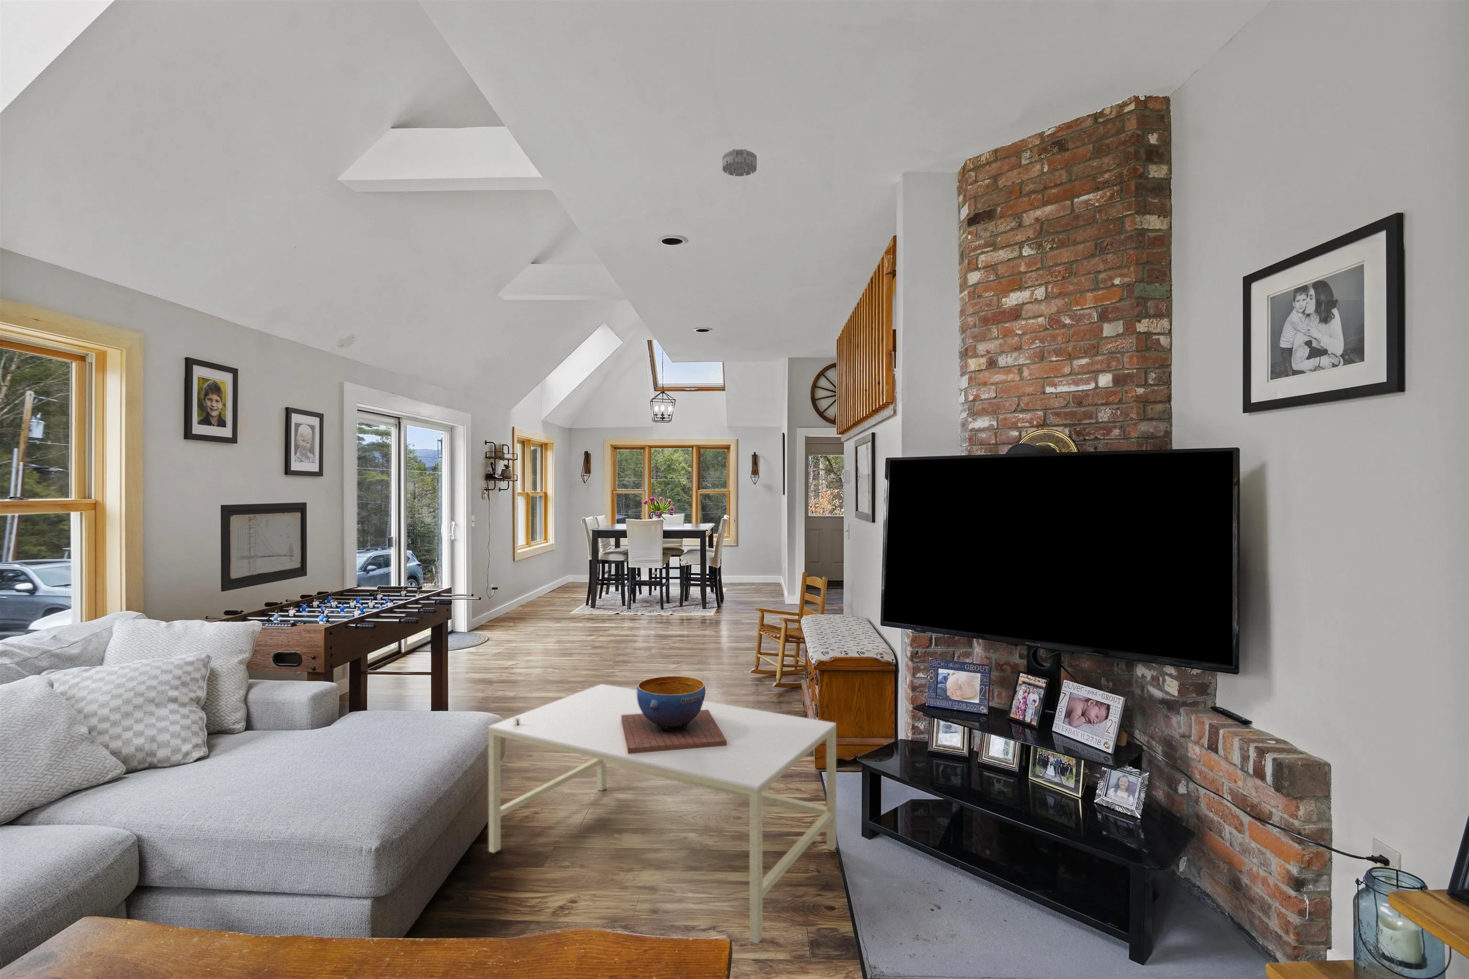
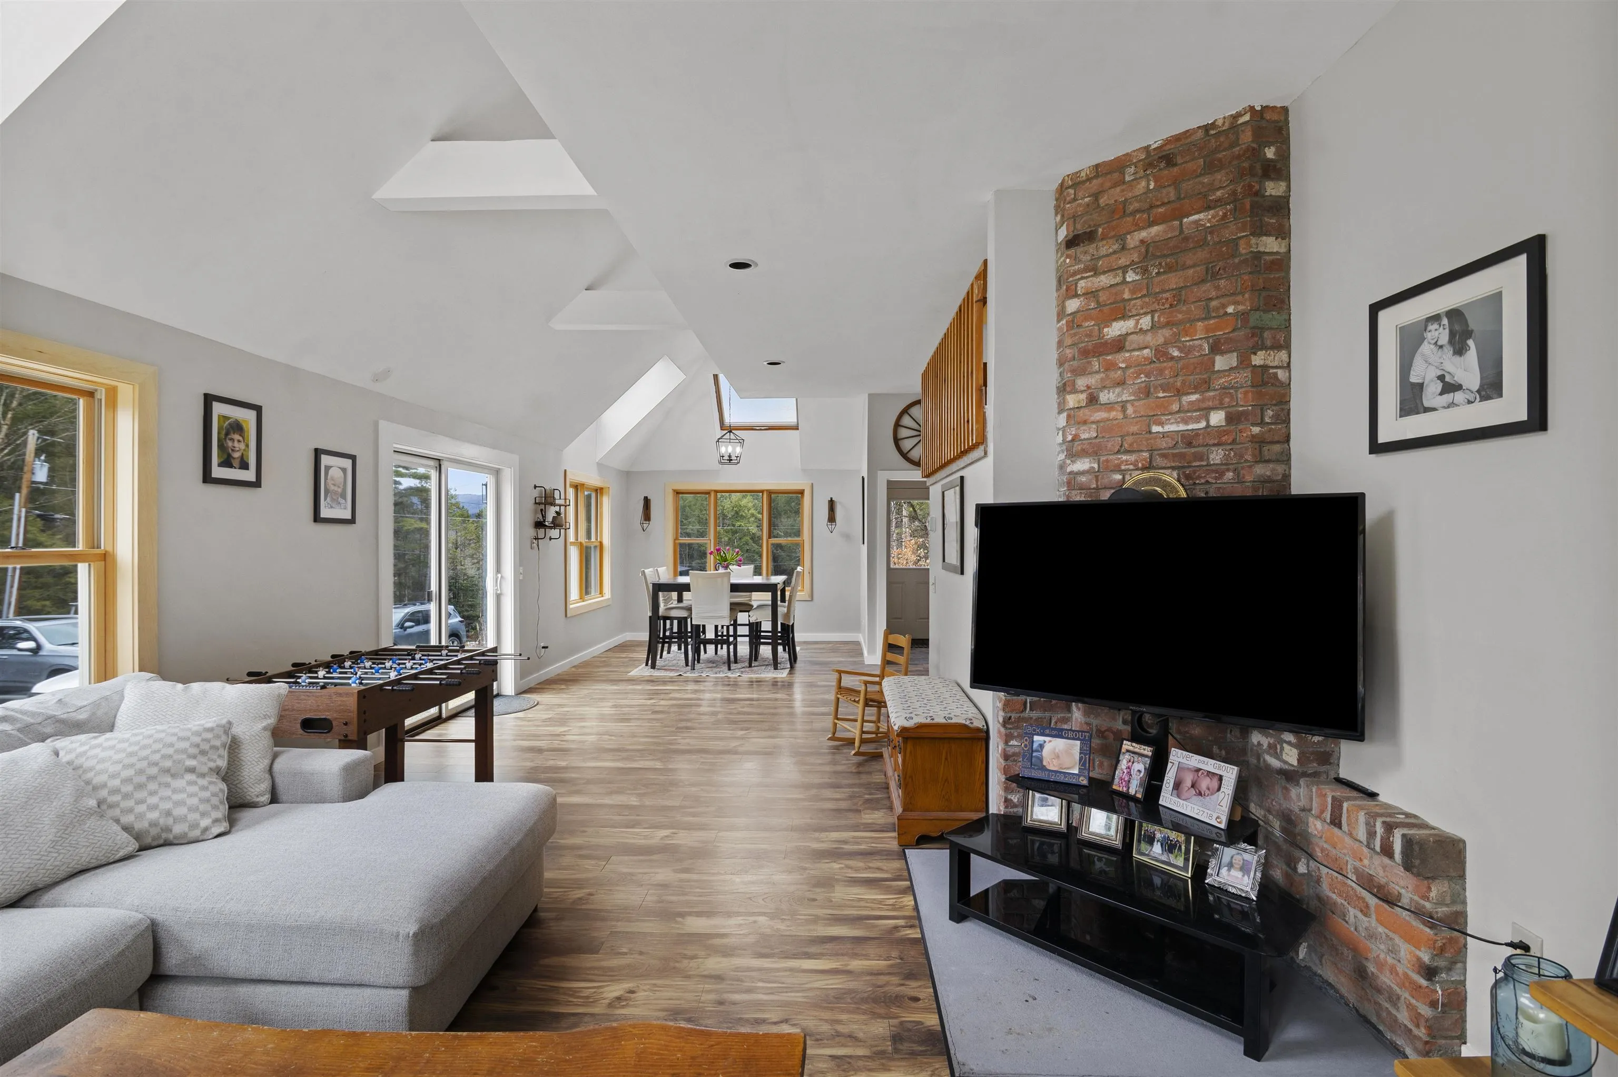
- decorative bowl [621,675,727,754]
- wall art [221,502,308,592]
- stack of books [511,718,522,727]
- smoke detector [722,149,758,177]
- coffee table [488,683,837,944]
